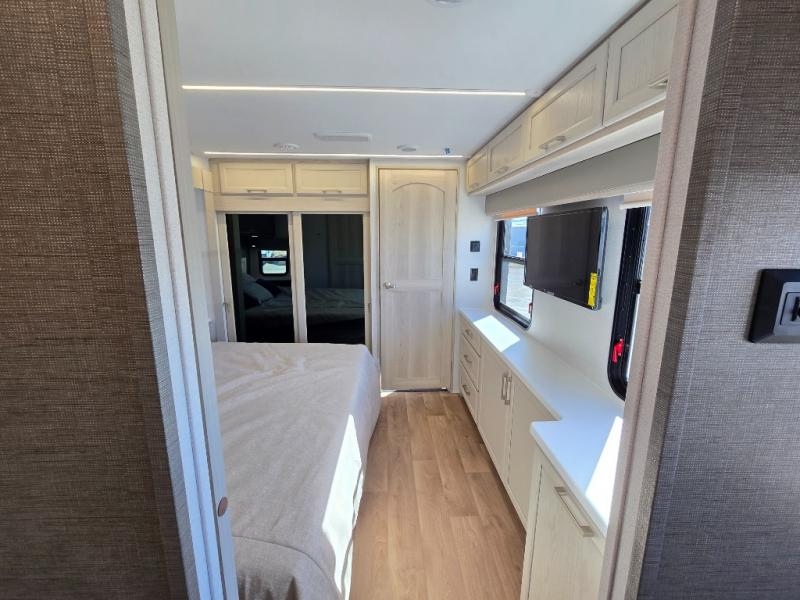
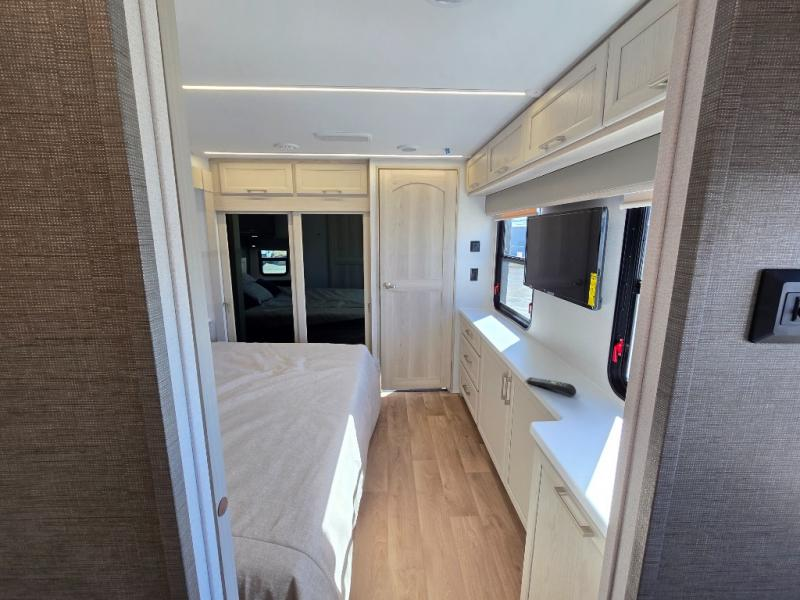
+ remote control [526,376,577,397]
